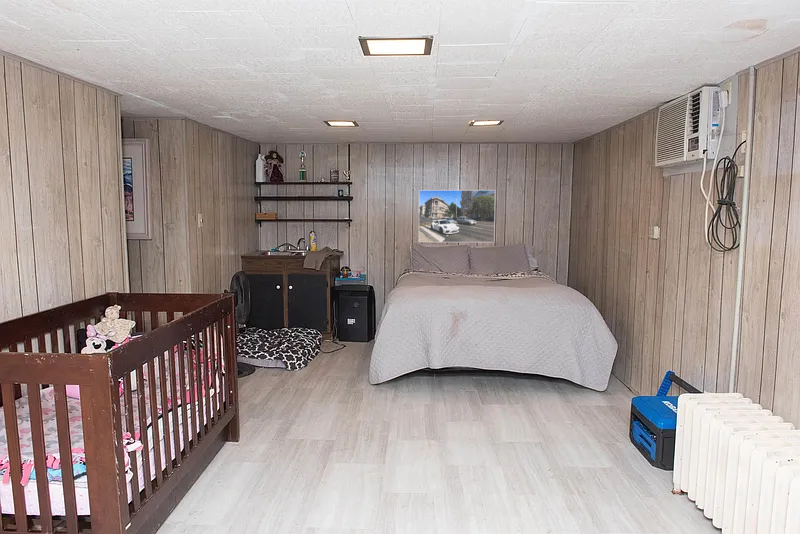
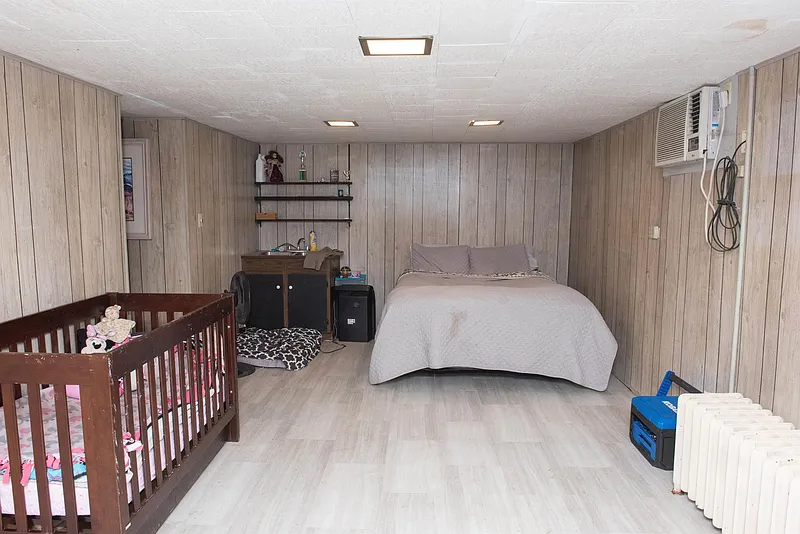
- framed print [418,189,496,243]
